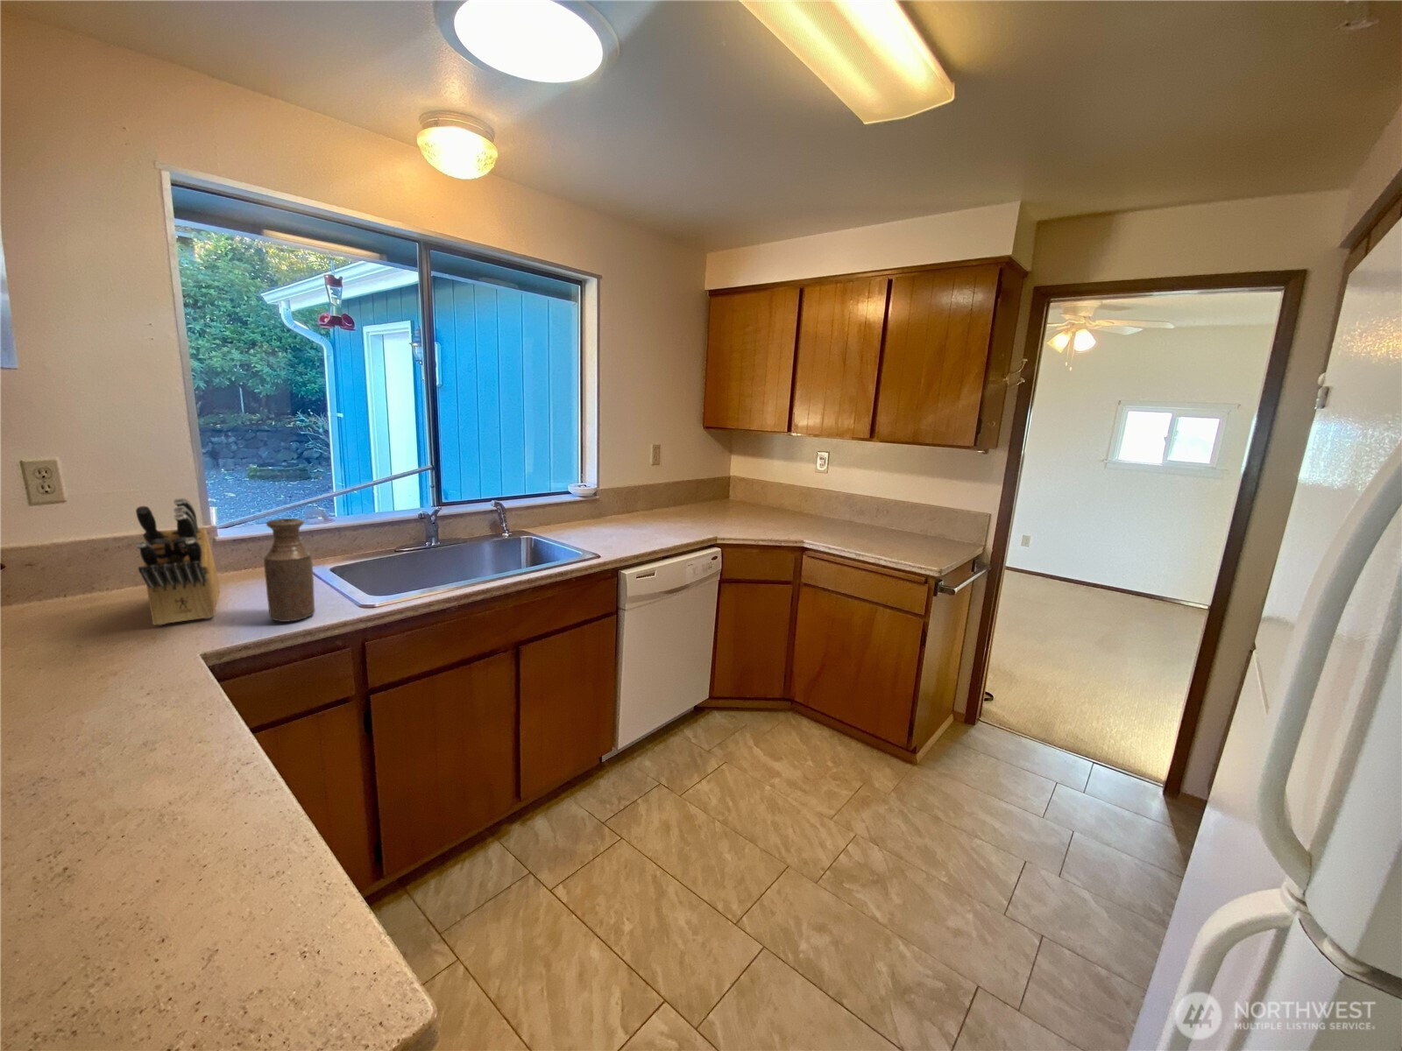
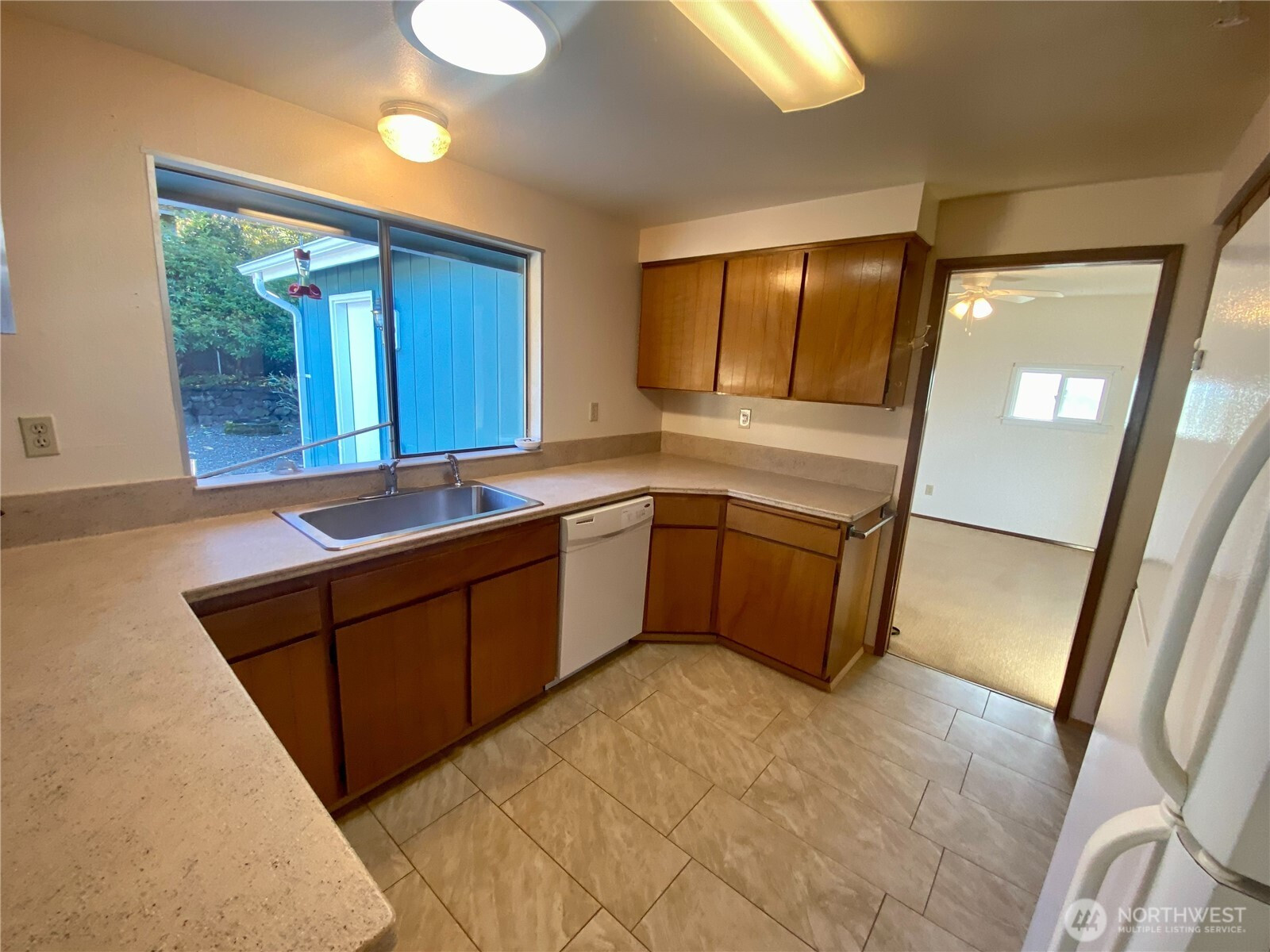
- knife block [135,497,221,626]
- bottle [263,518,317,623]
